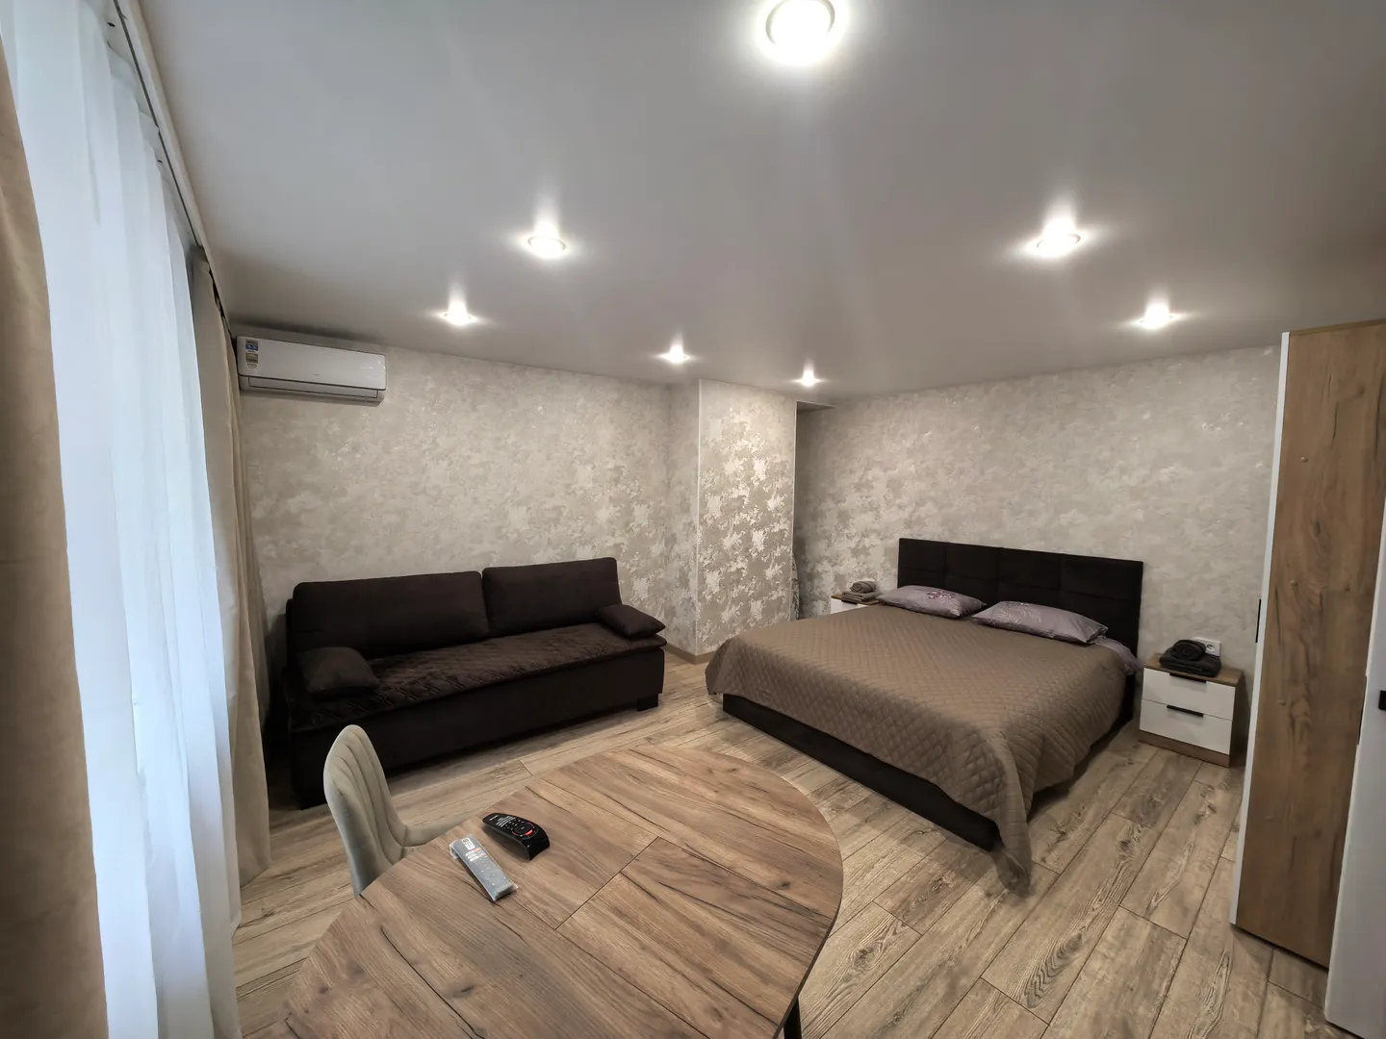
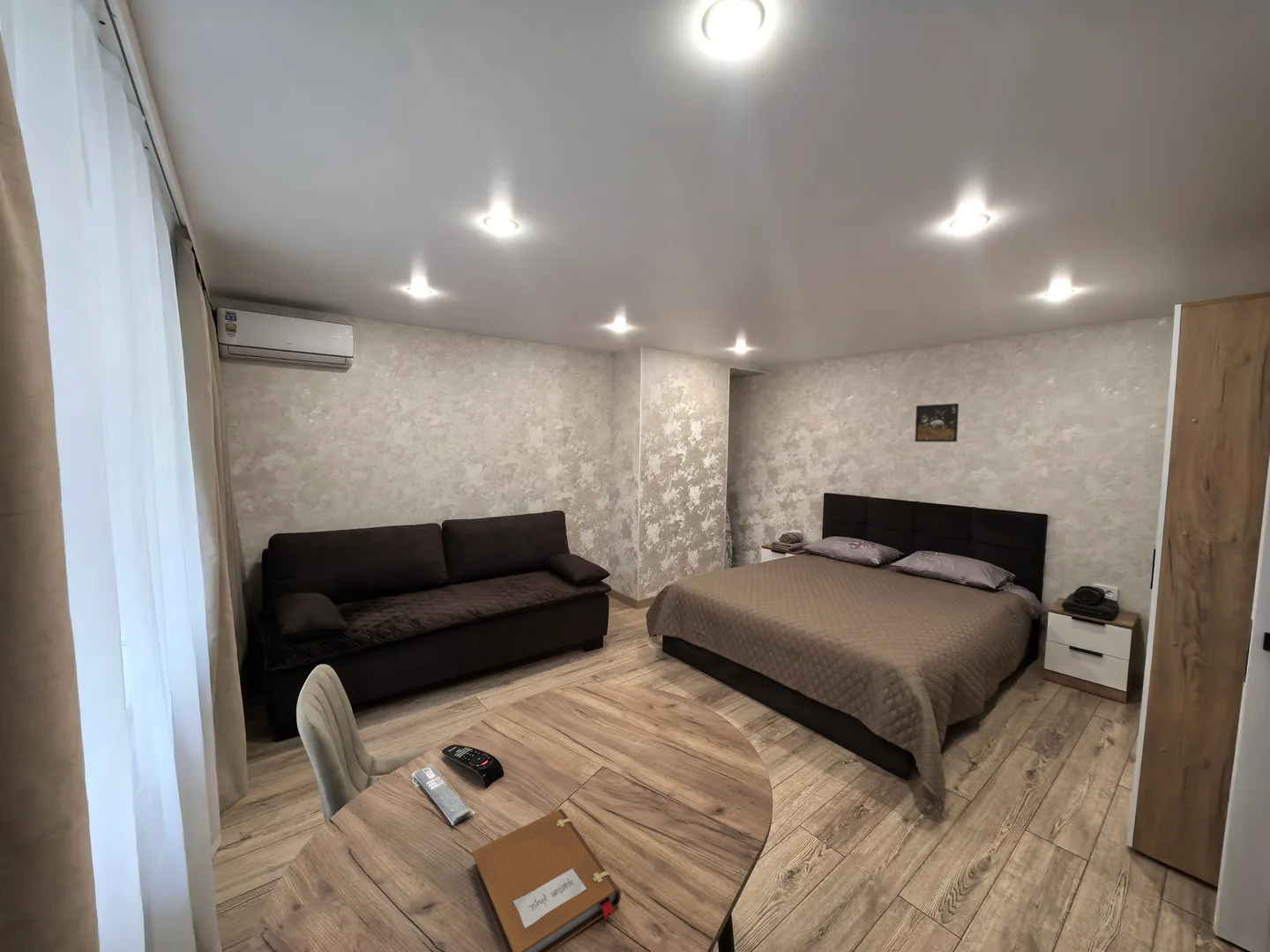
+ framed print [915,403,960,443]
+ notebook [471,808,622,952]
